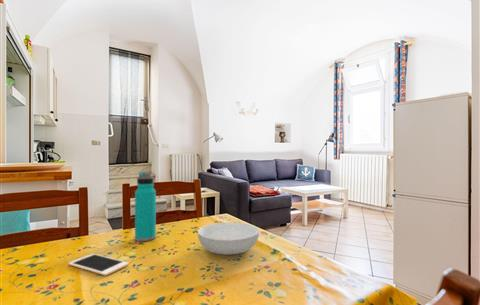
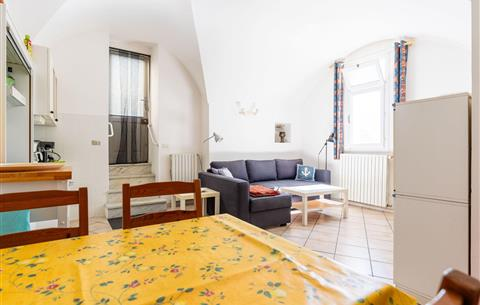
- cell phone [67,253,130,277]
- serving bowl [197,221,260,256]
- water bottle [134,171,157,242]
